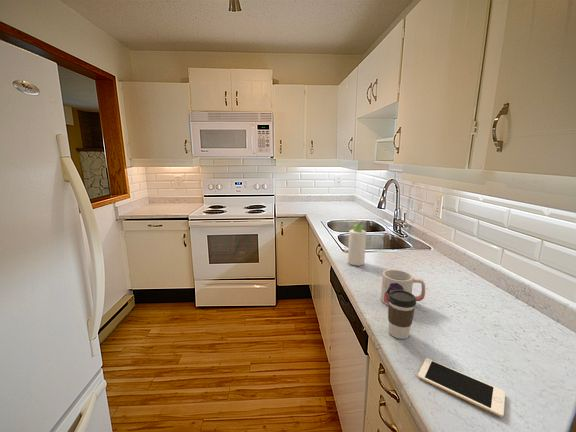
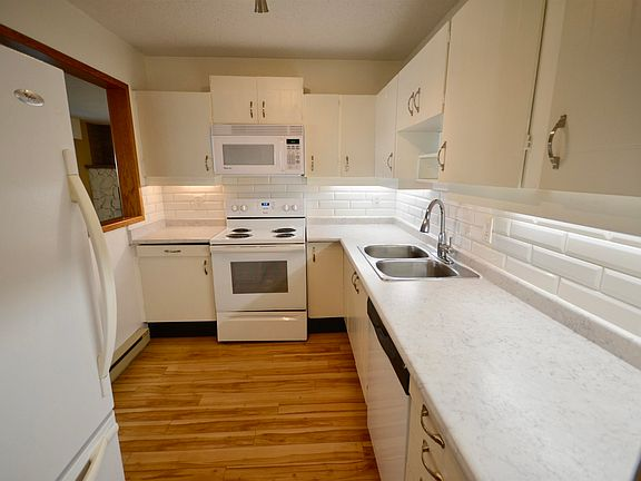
- coffee cup [387,290,417,340]
- cell phone [417,357,506,418]
- mug [380,269,426,306]
- bottle [347,219,367,267]
